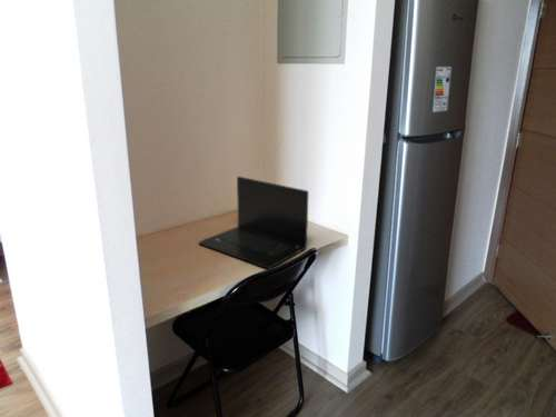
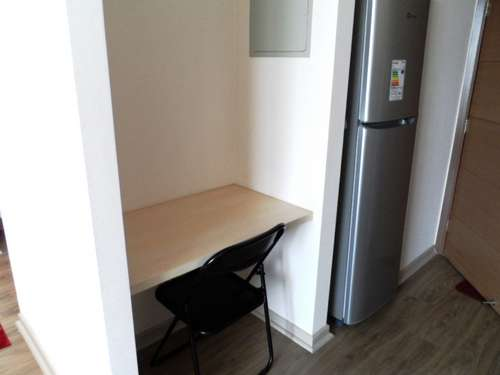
- laptop [198,176,310,270]
